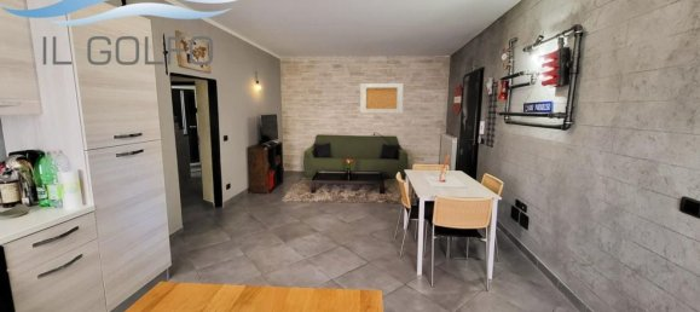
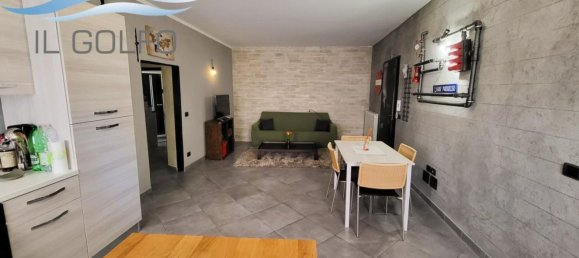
- wall art [359,82,405,114]
